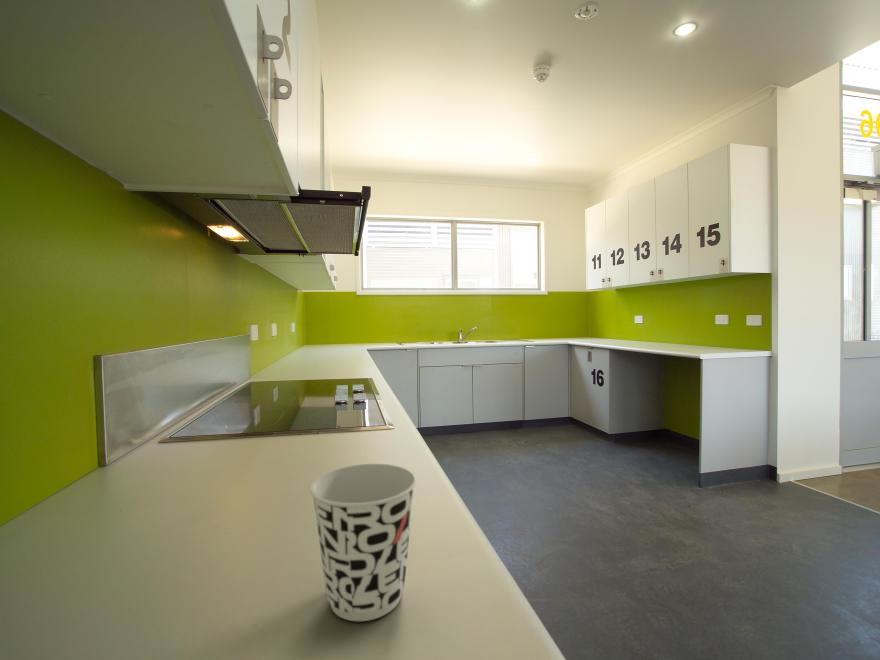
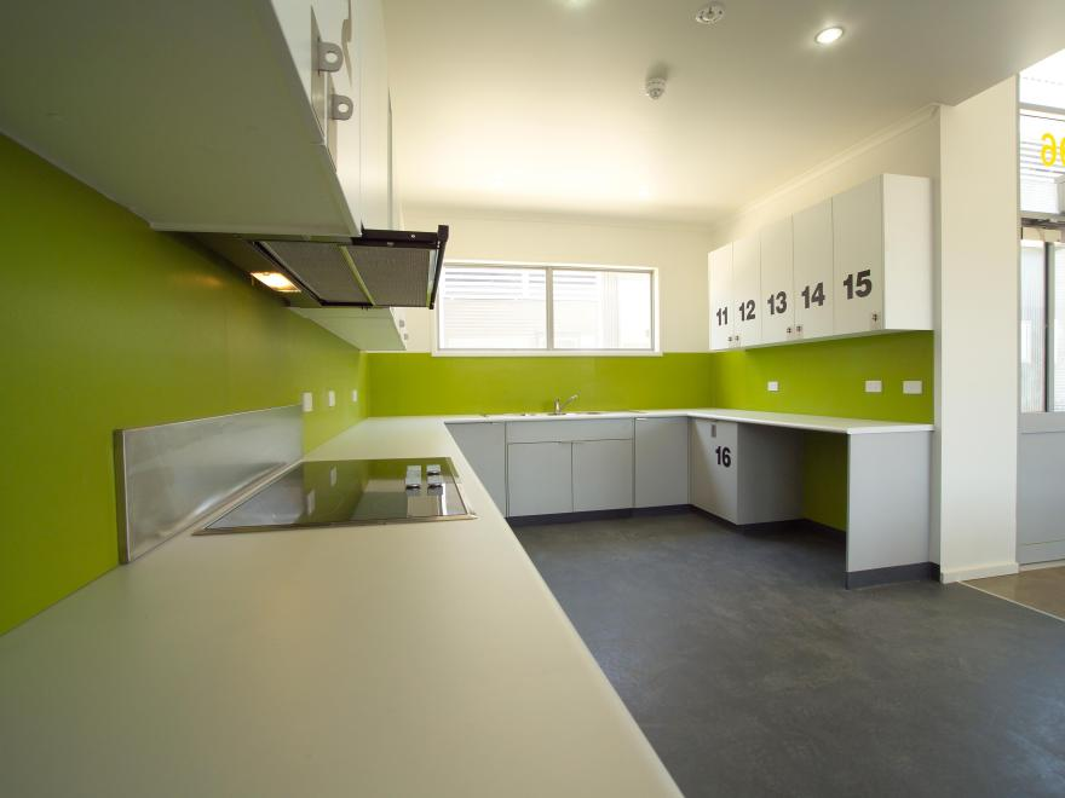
- cup [309,463,417,622]
